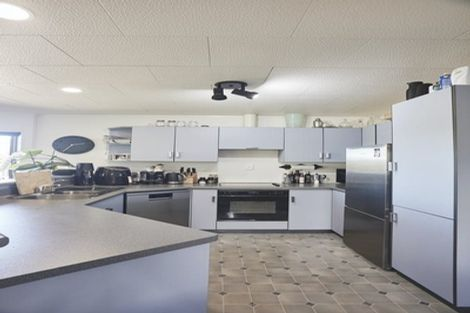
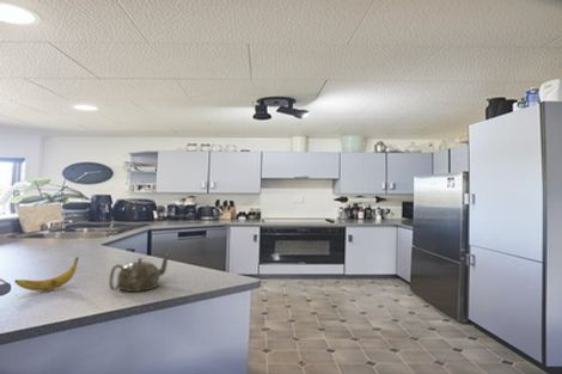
+ teapot [109,252,172,293]
+ banana [13,256,79,293]
